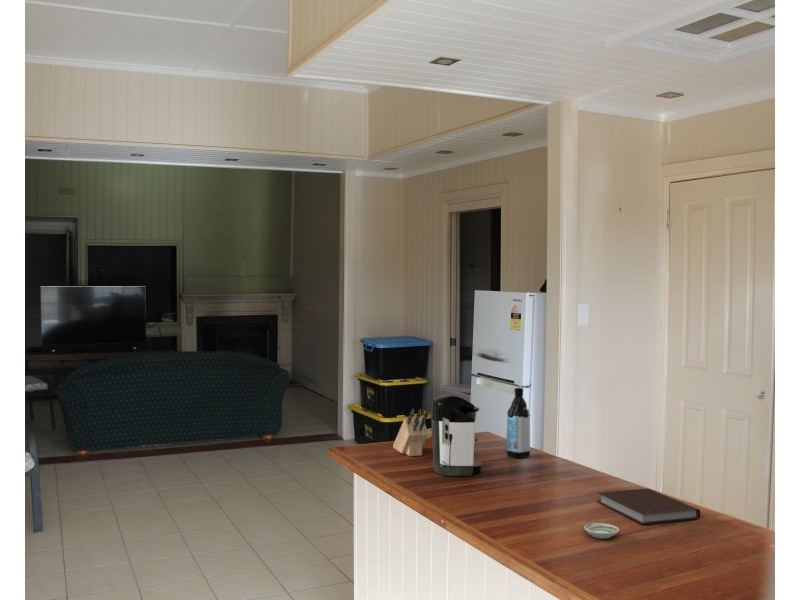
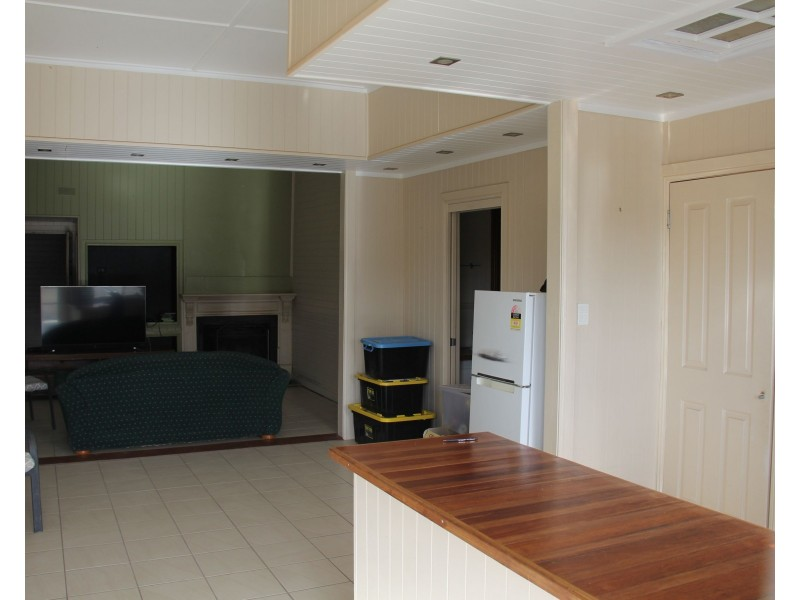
- notebook [596,487,701,526]
- coffee maker [430,394,483,477]
- knife block [392,408,430,457]
- water bottle [506,387,531,459]
- saucer [583,522,620,540]
